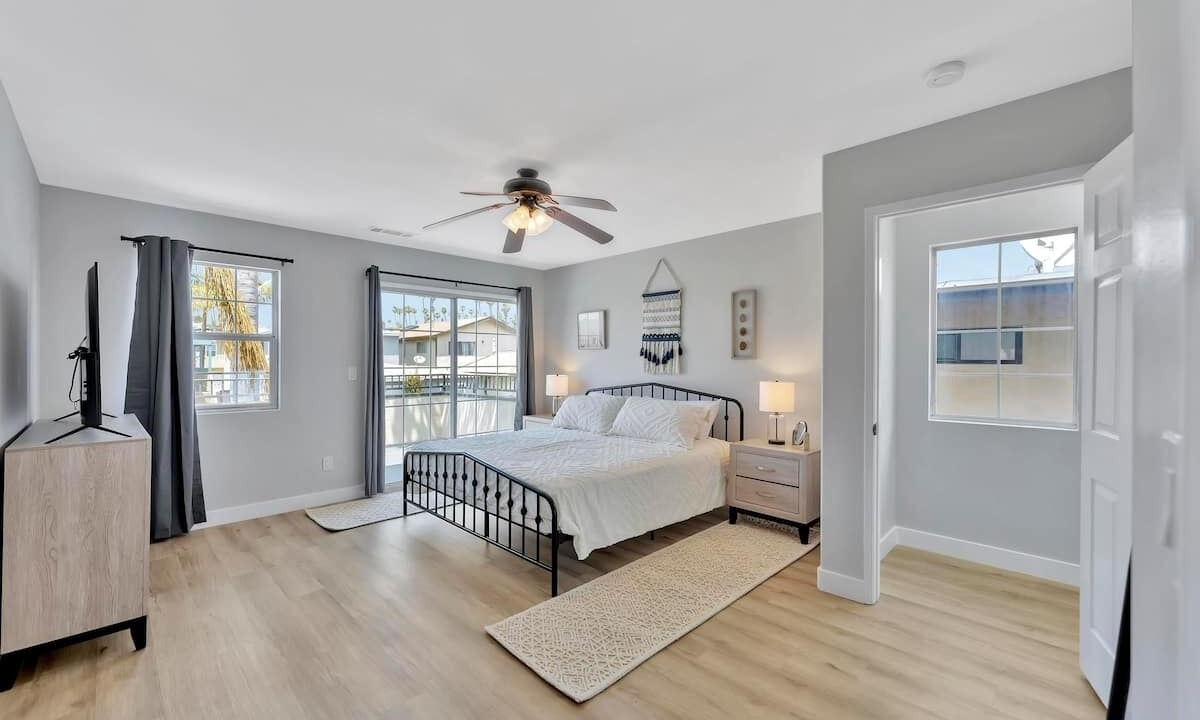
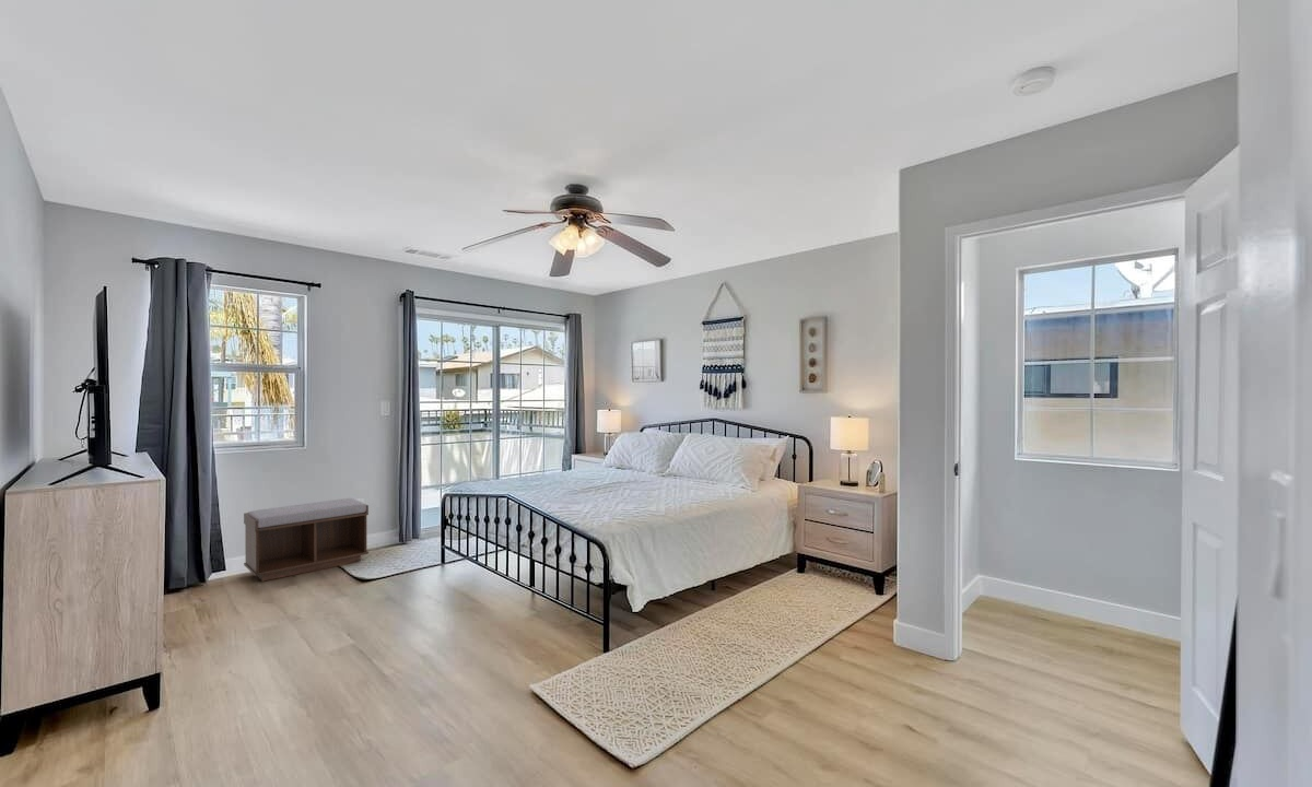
+ bench [243,497,370,583]
